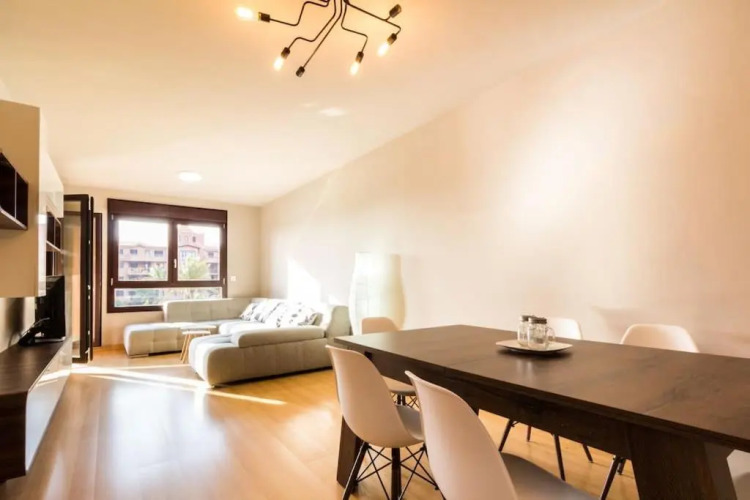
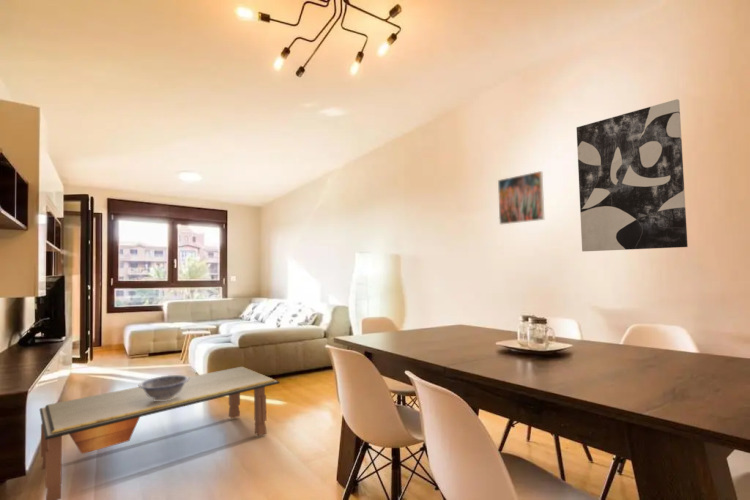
+ wall art [576,98,689,252]
+ decorative bowl [138,374,189,401]
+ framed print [497,170,545,225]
+ coffee table [39,366,281,500]
